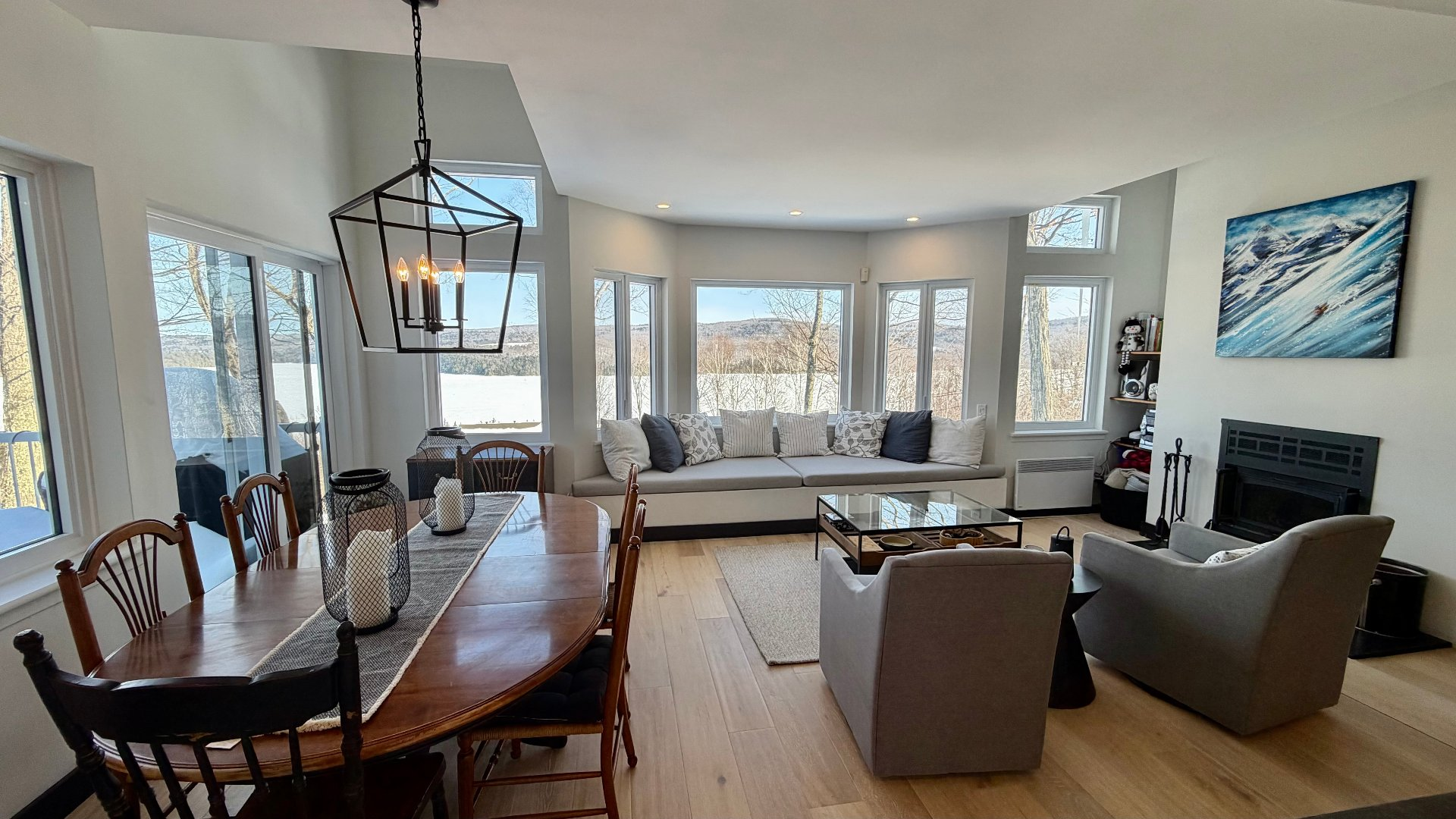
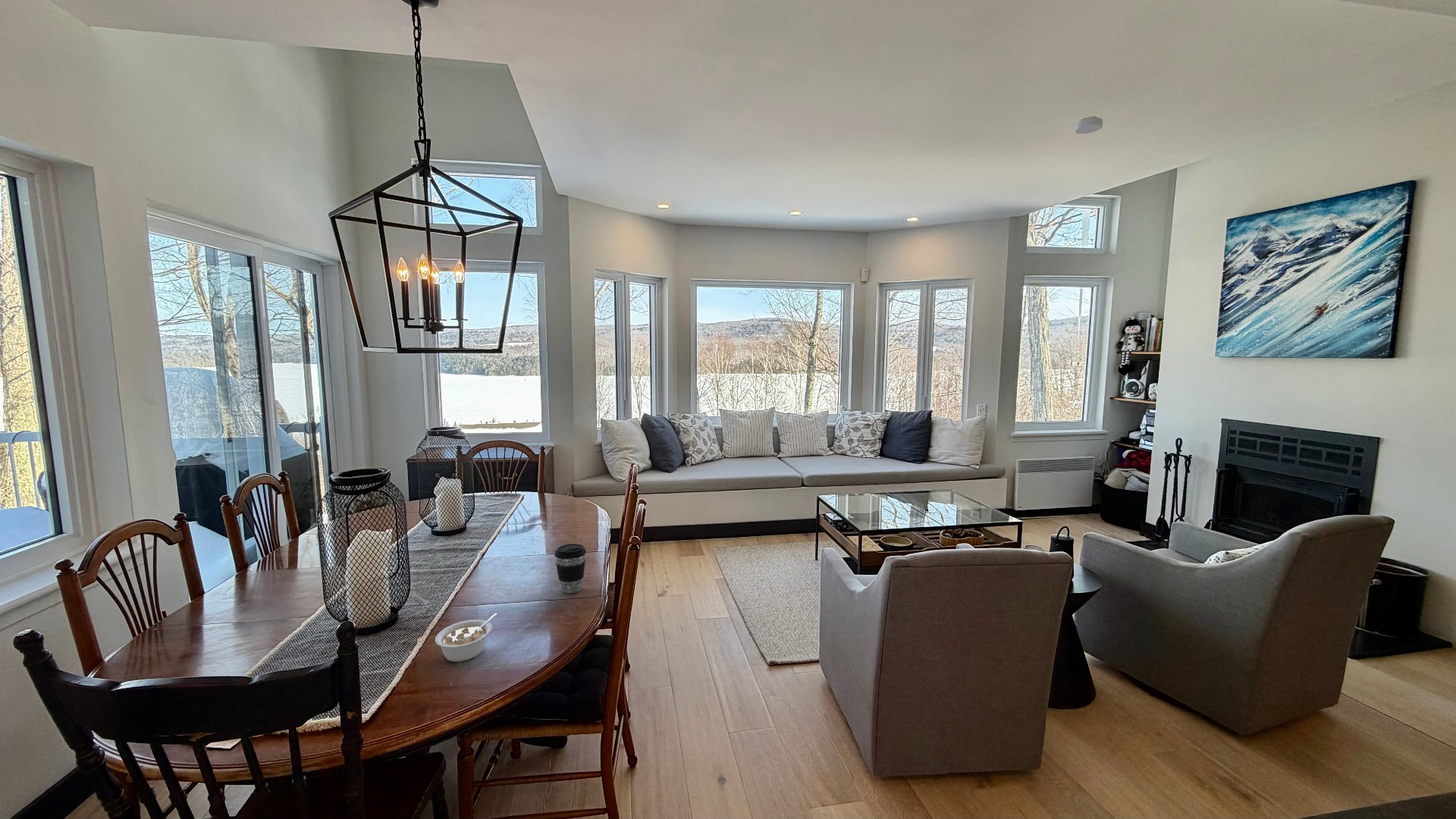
+ coffee cup [554,543,587,594]
+ legume [435,613,498,662]
+ smoke detector [1075,115,1103,135]
